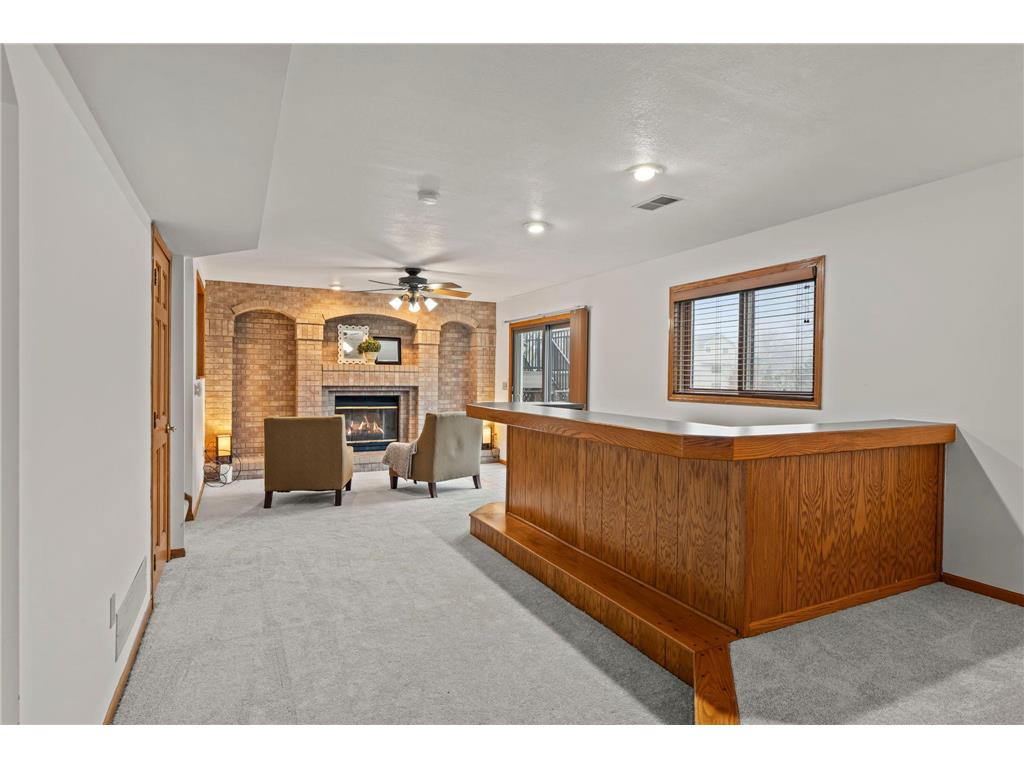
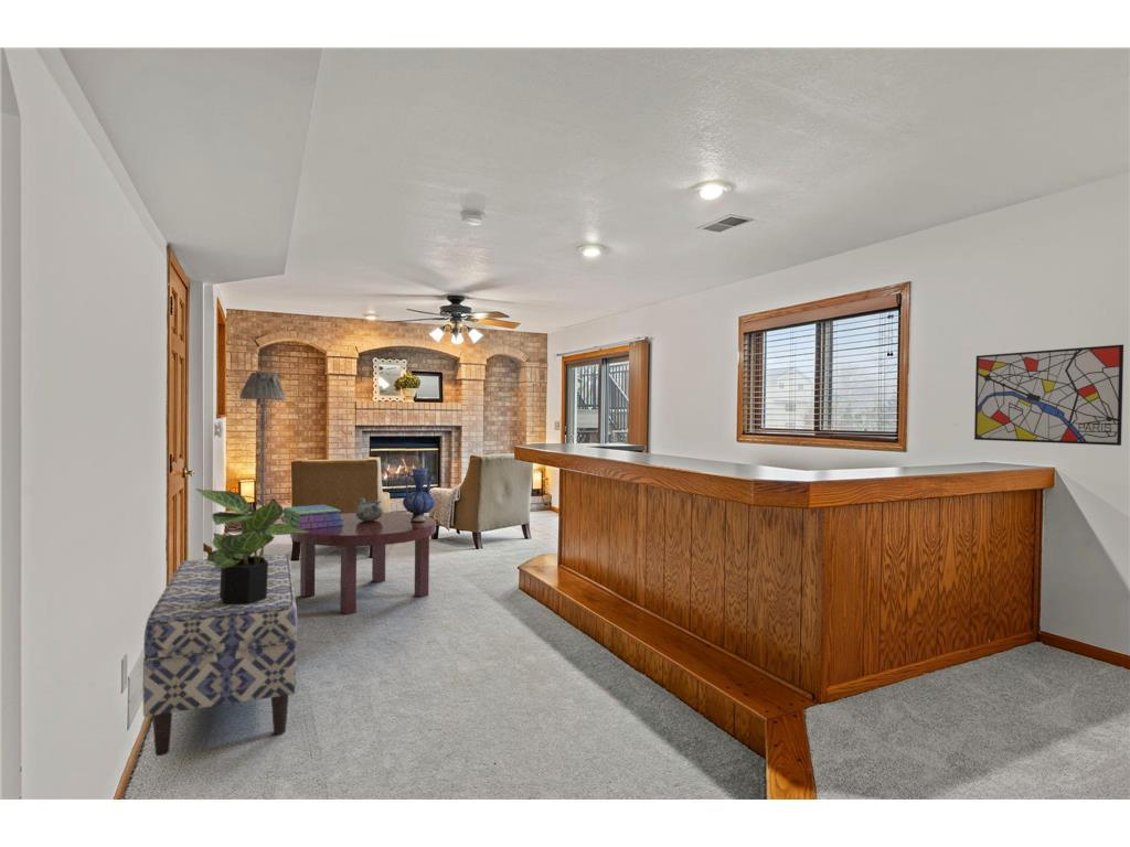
+ bench [141,553,298,757]
+ vase [402,467,436,522]
+ potted plant [195,487,310,604]
+ decorative bowl [354,496,384,521]
+ wall art [973,344,1124,447]
+ coffee table [289,512,437,615]
+ stack of books [280,504,343,529]
+ floor lamp [238,372,287,556]
